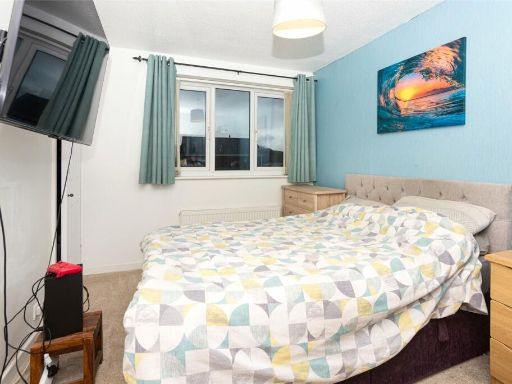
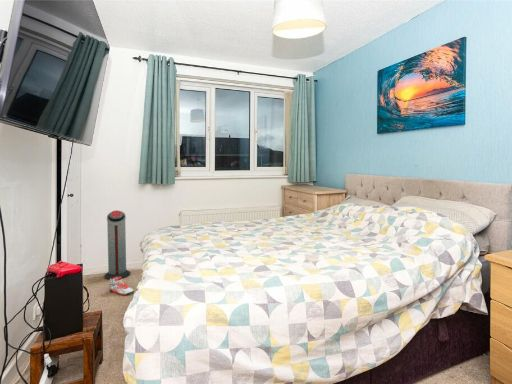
+ air purifier [104,209,131,280]
+ sneaker [108,276,135,296]
